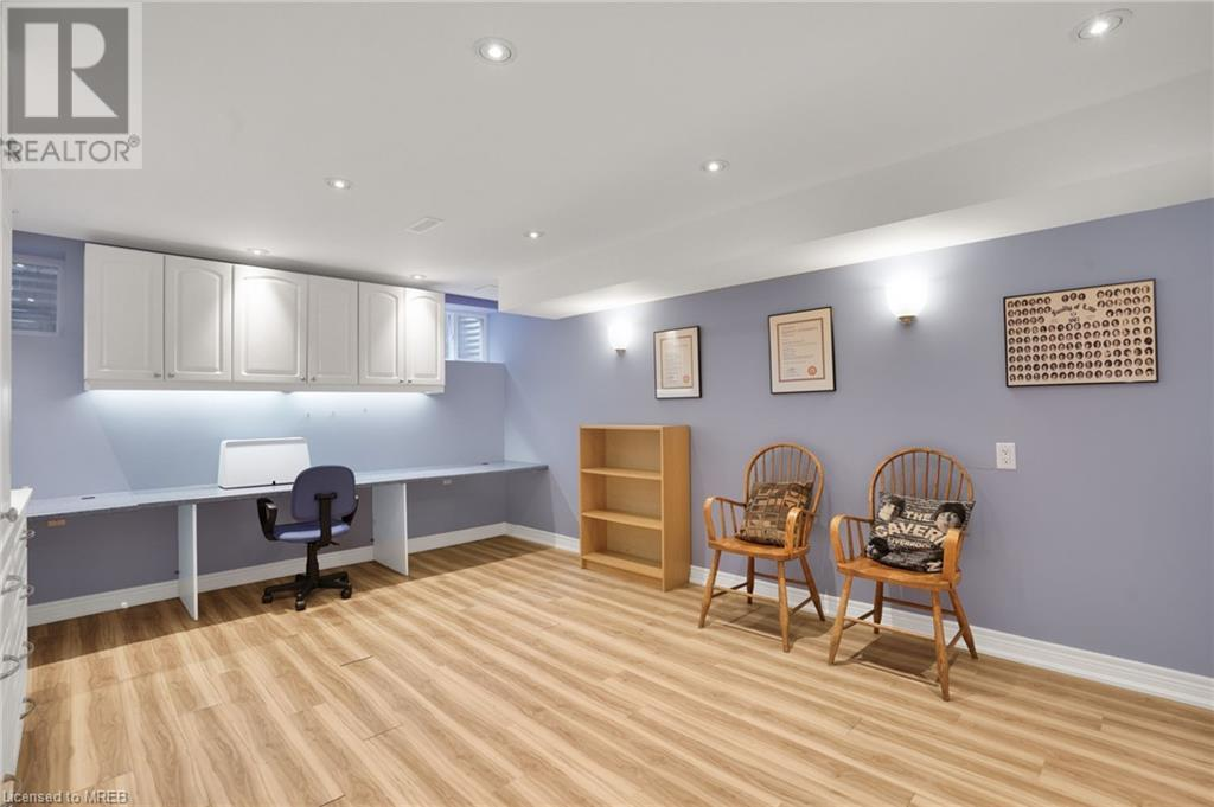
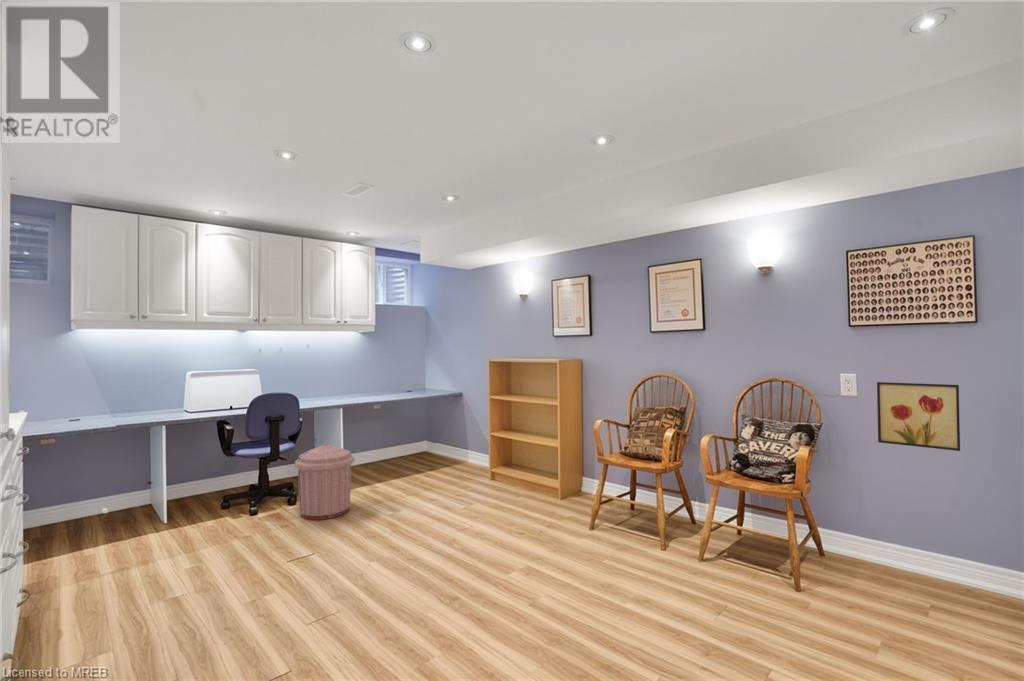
+ wall art [876,381,961,452]
+ trash can [294,442,355,521]
